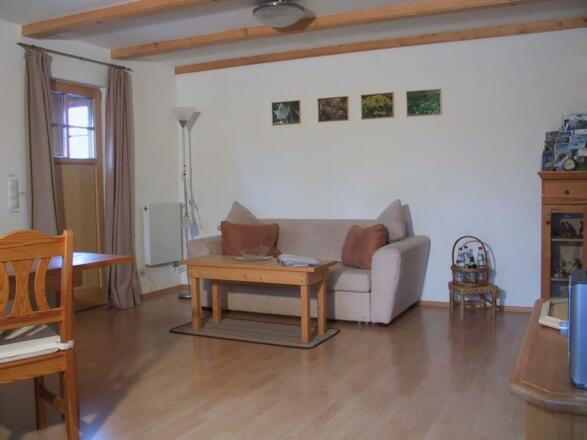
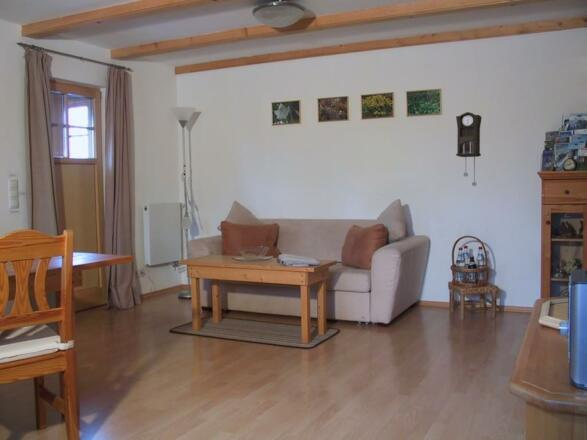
+ pendulum clock [455,111,483,187]
